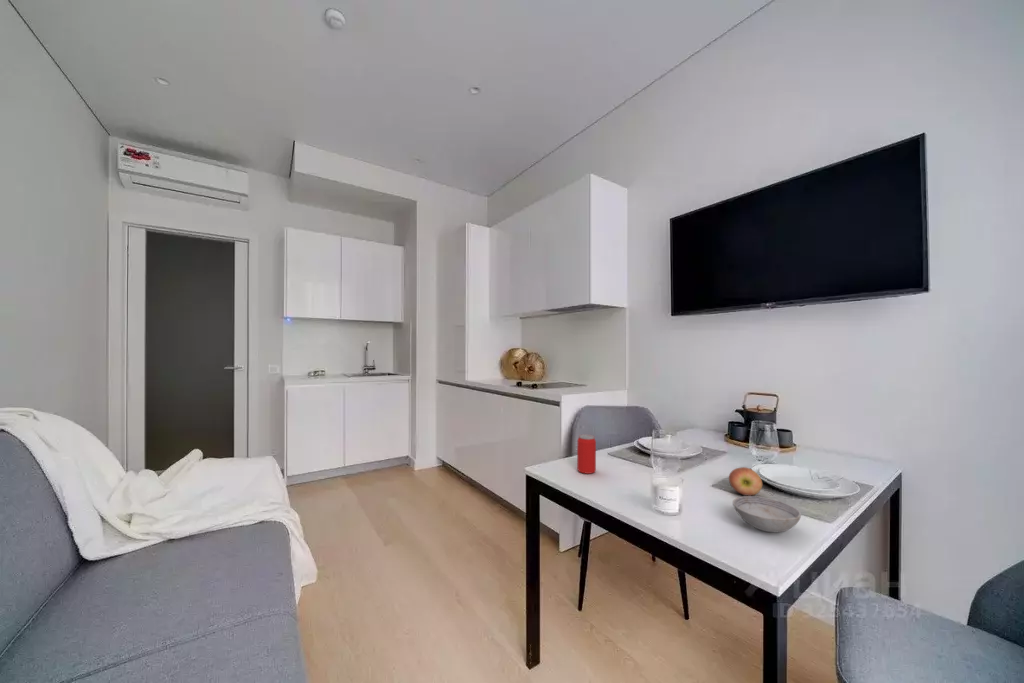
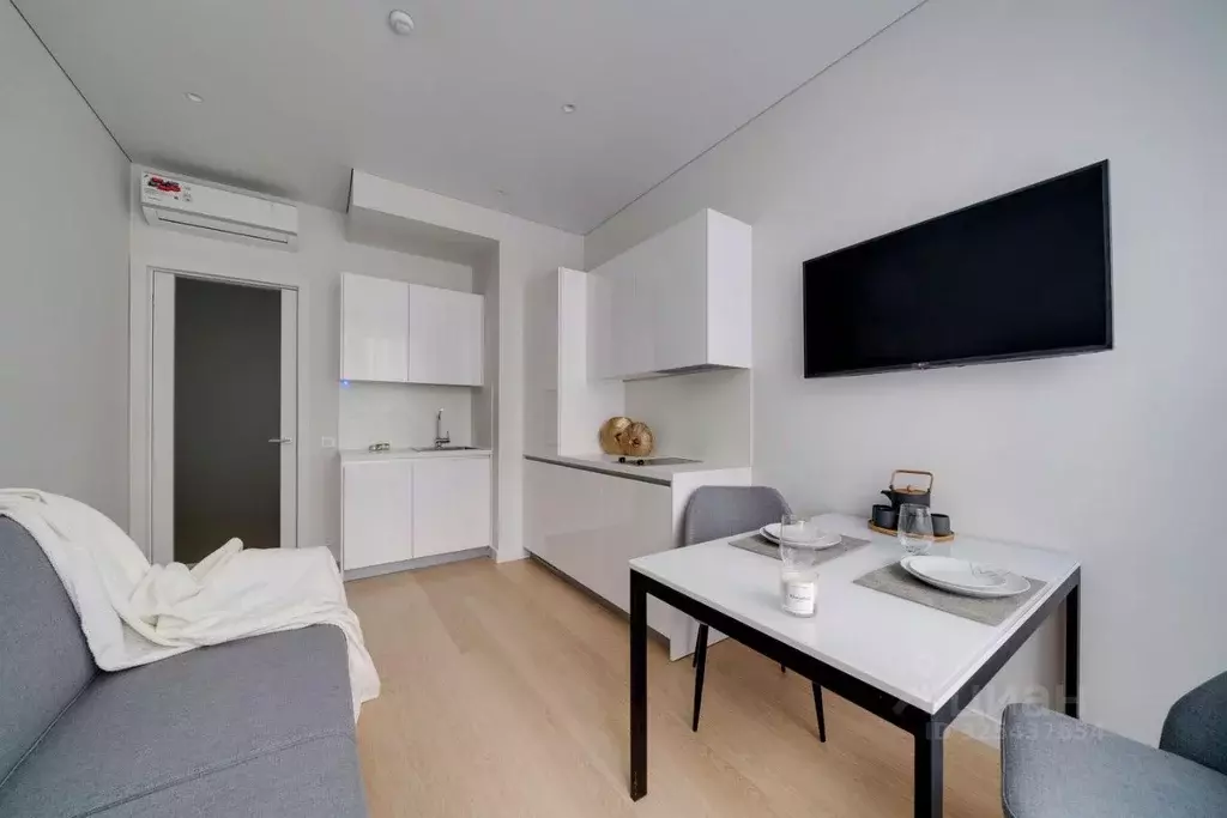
- beverage can [576,433,597,475]
- apple [728,466,763,496]
- bowl [732,495,802,534]
